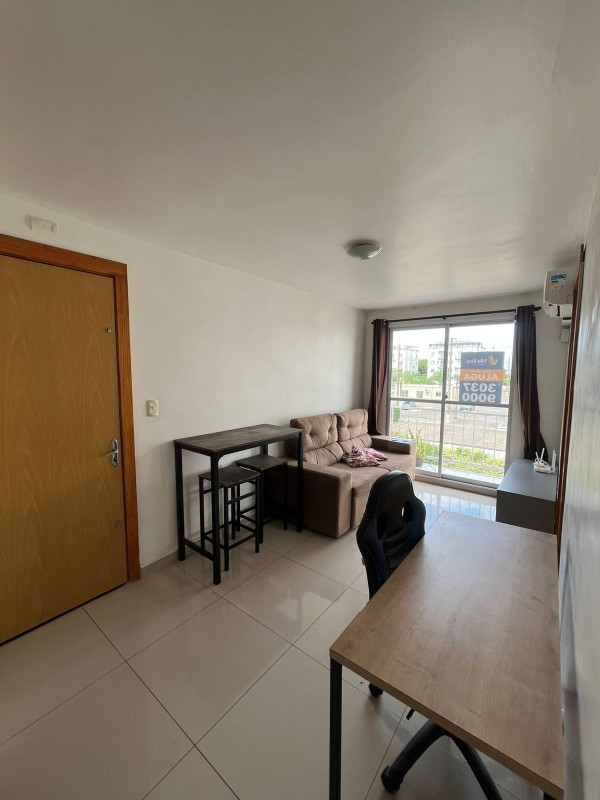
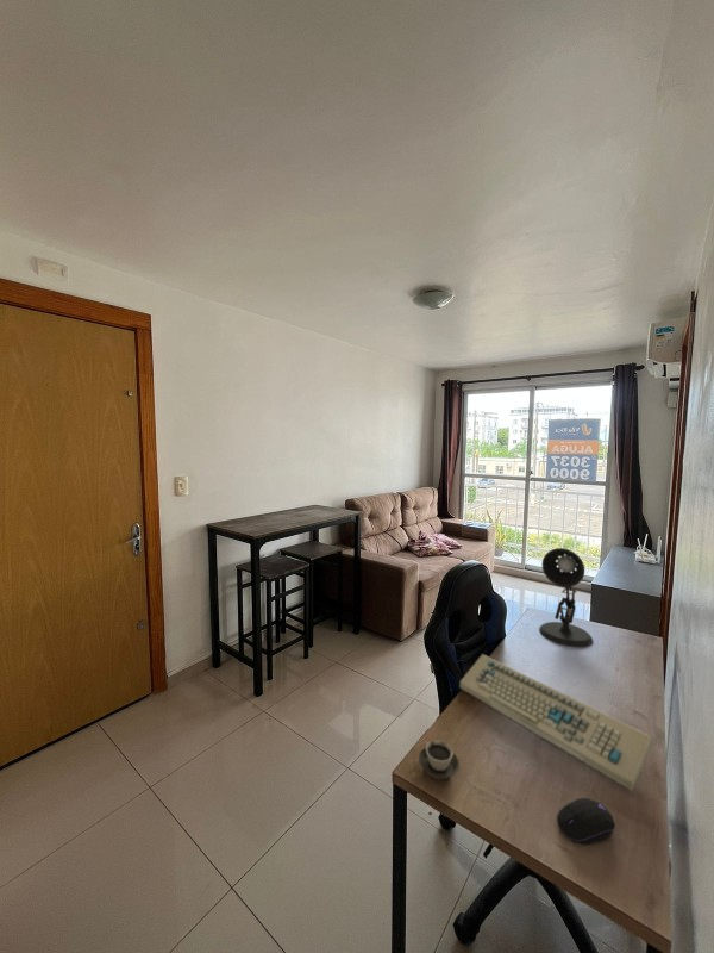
+ desk lamp [538,547,594,647]
+ computer mouse [556,797,616,846]
+ cup [418,739,461,781]
+ keyboard [459,653,653,792]
